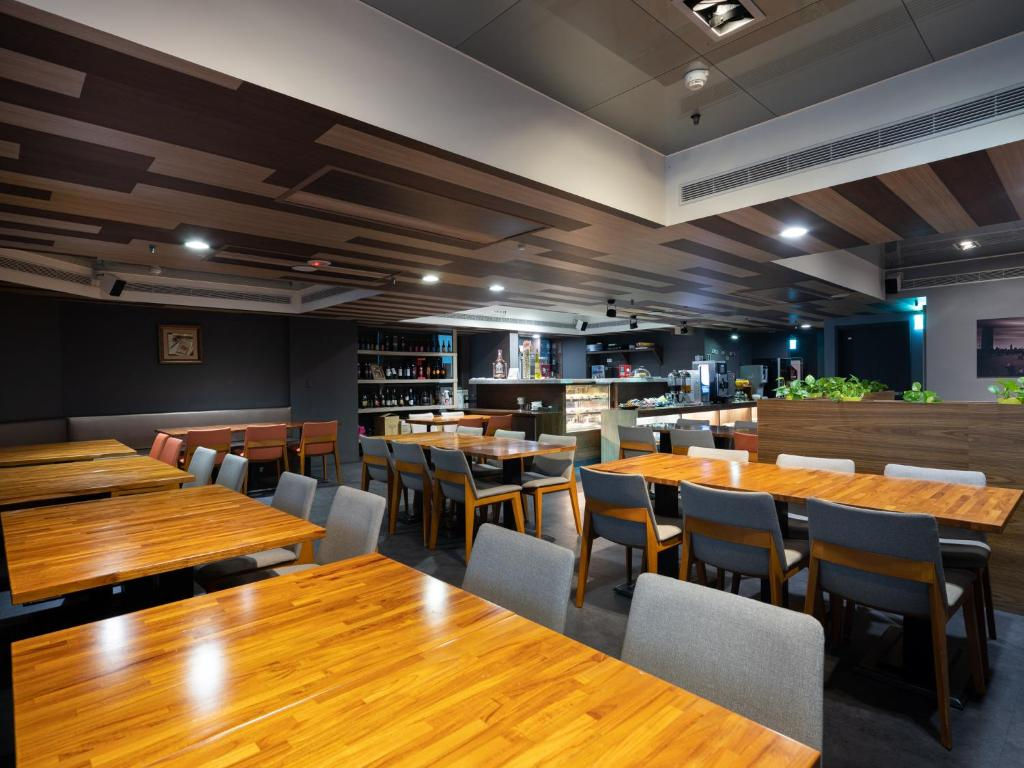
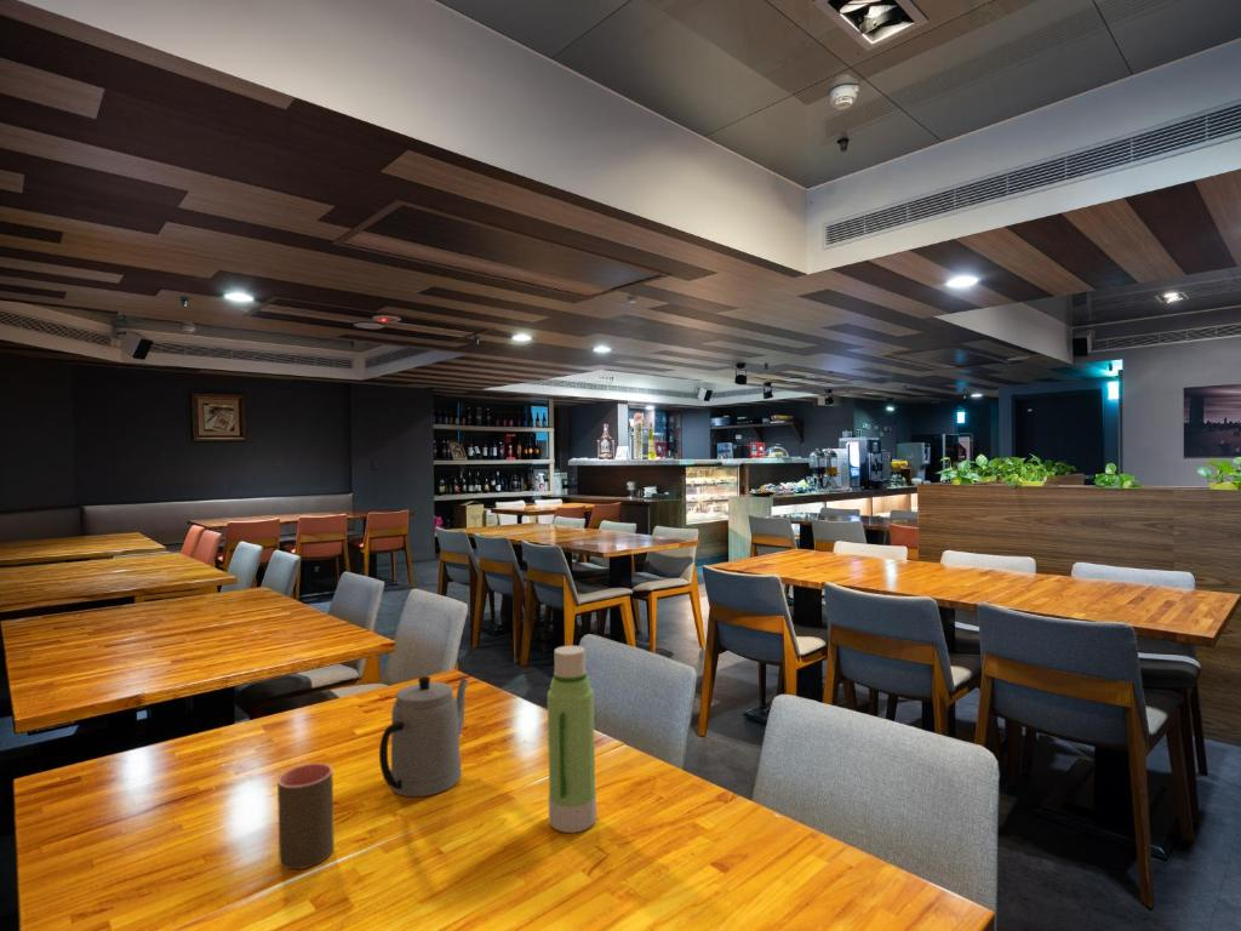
+ teapot [378,675,469,798]
+ water bottle [547,645,597,834]
+ cup [276,762,336,870]
